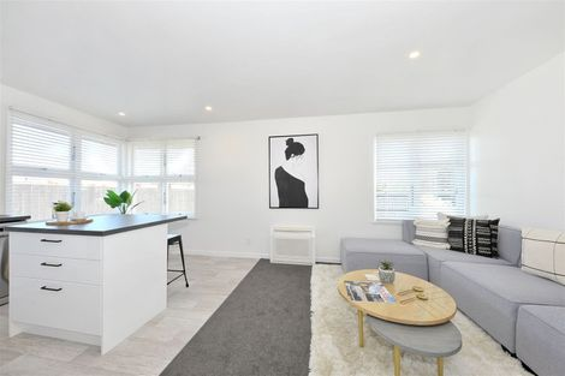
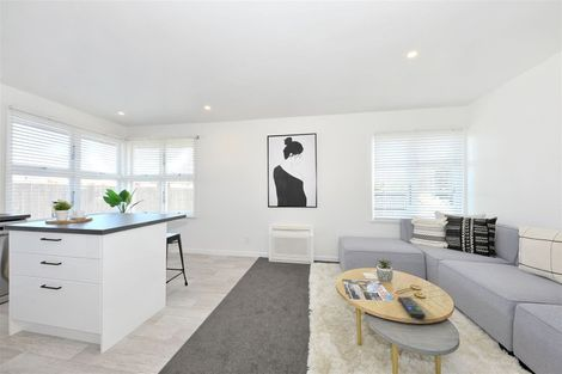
+ remote control [397,295,427,319]
